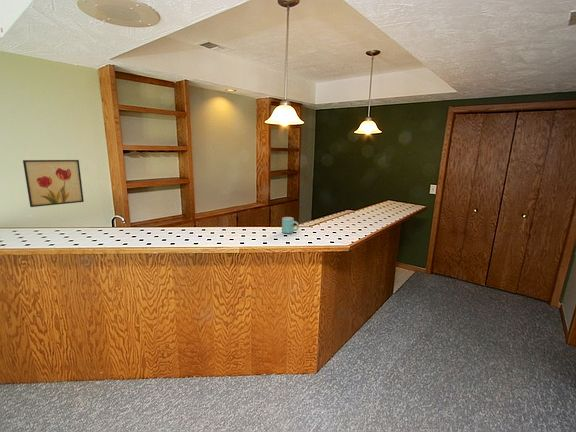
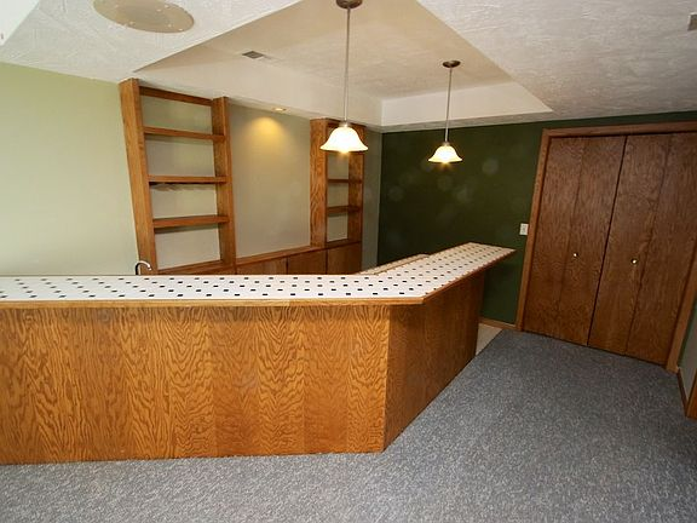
- wall art [22,159,85,208]
- mug [281,216,300,235]
